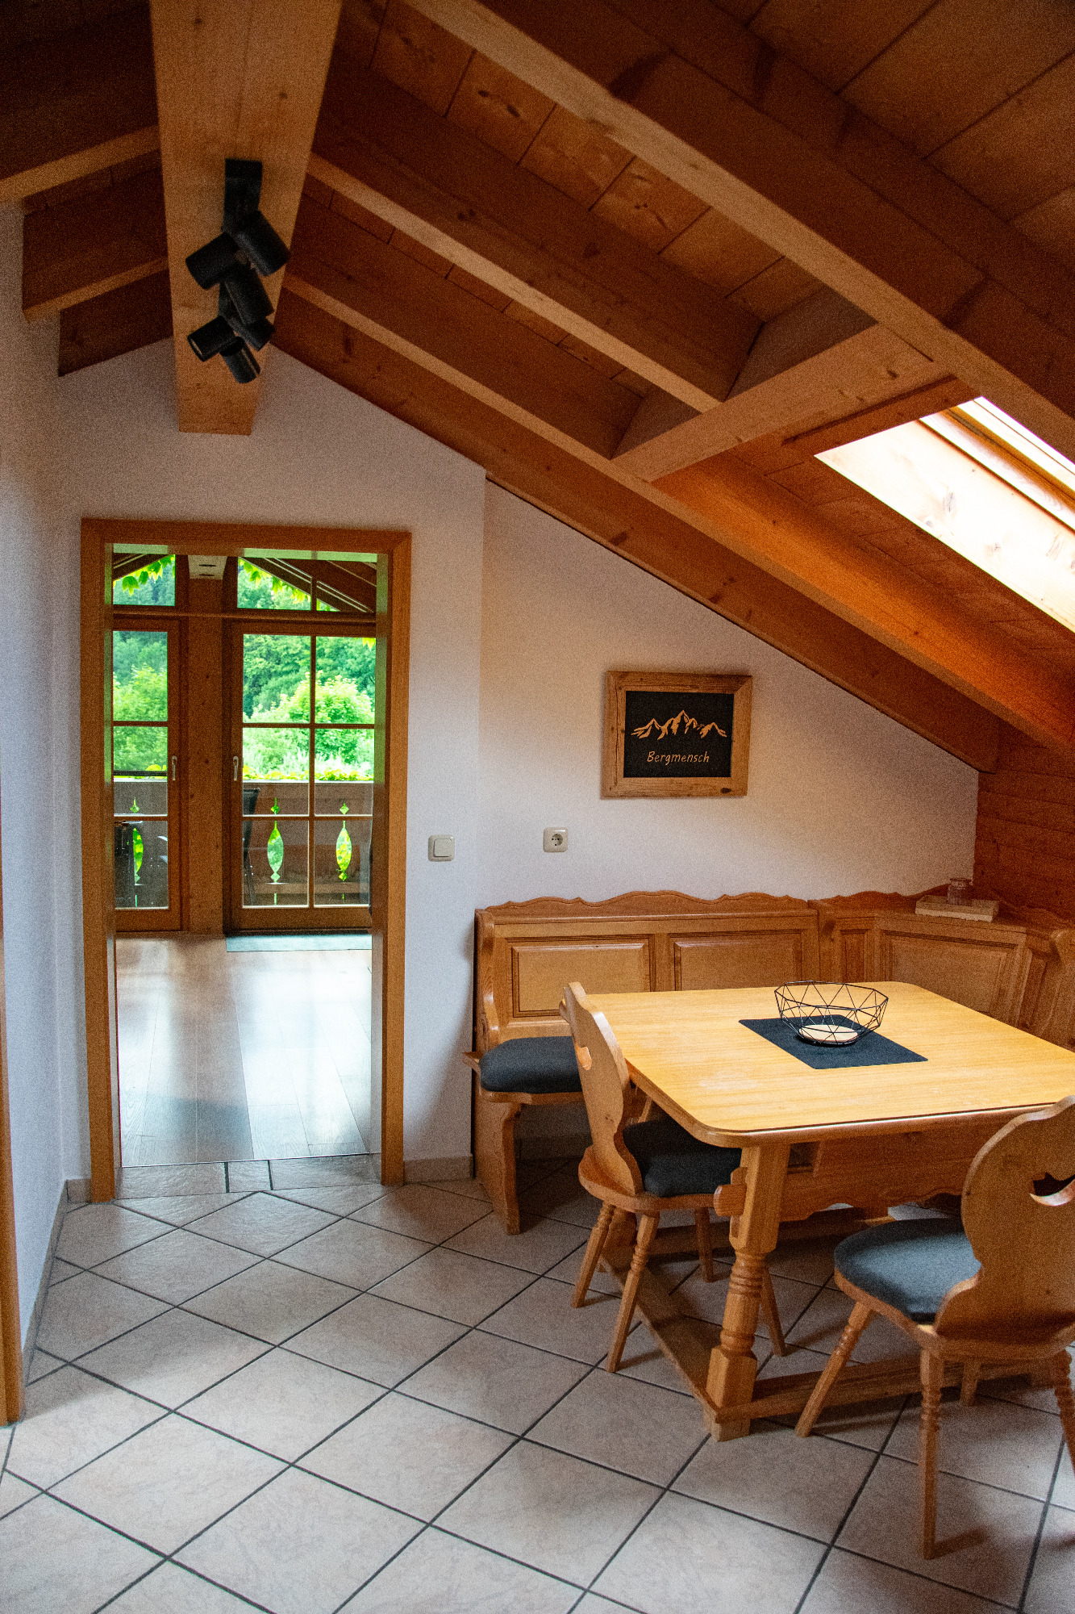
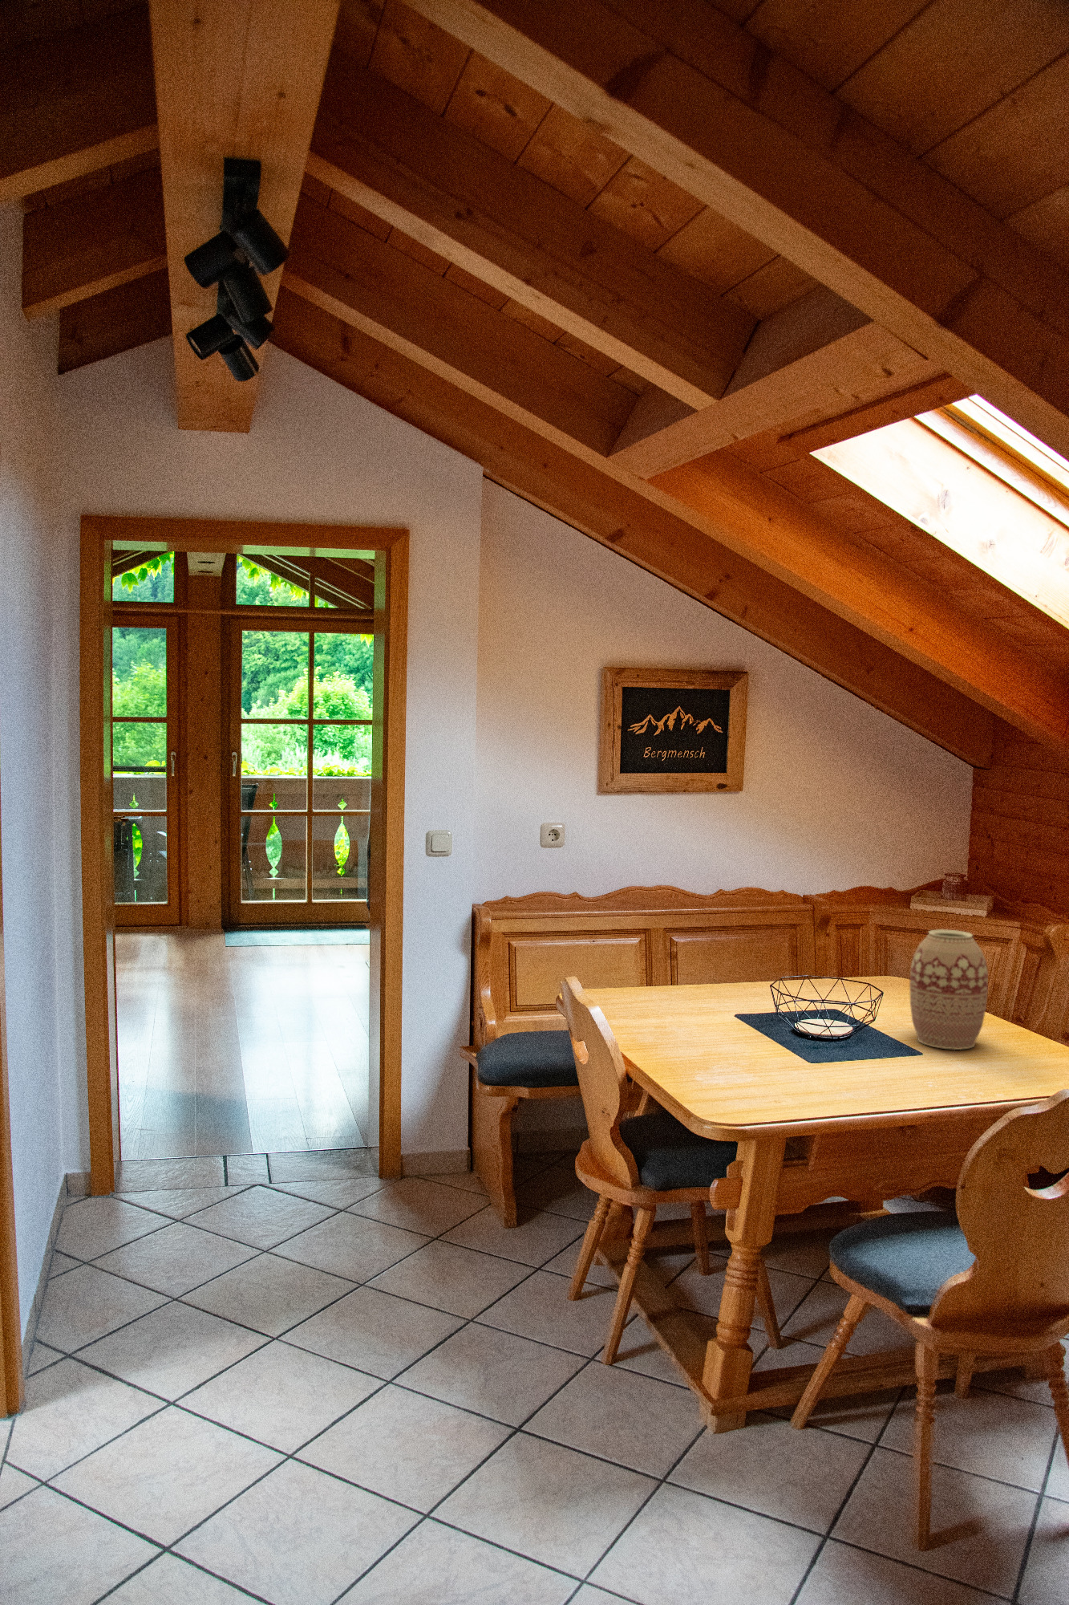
+ vase [909,928,989,1050]
